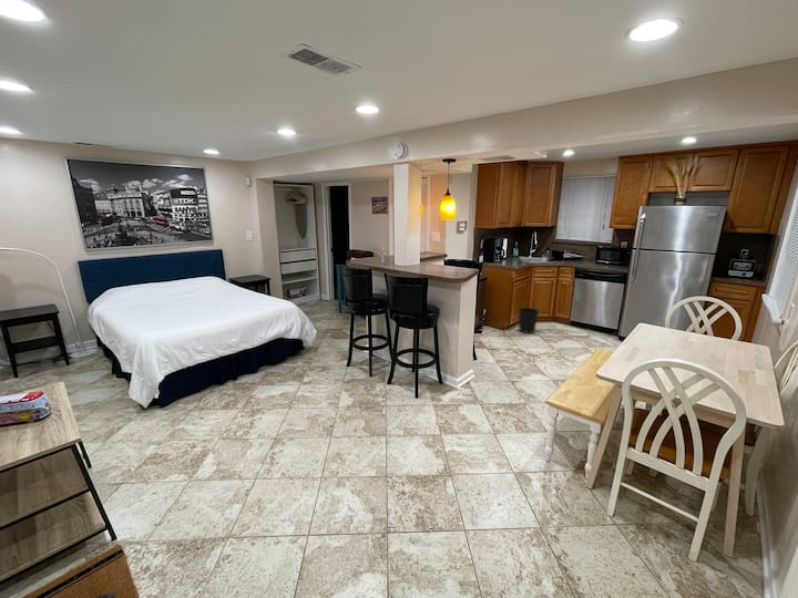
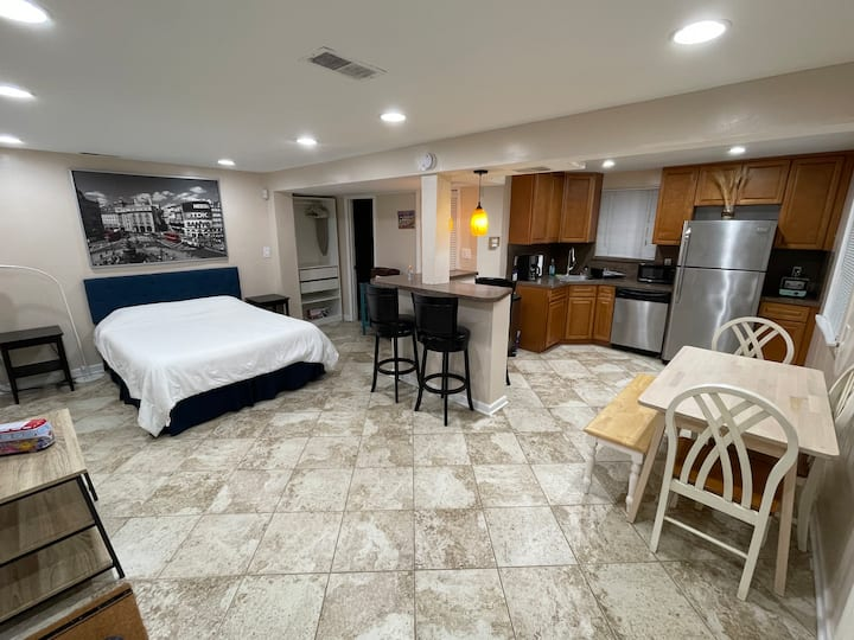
- wastebasket [518,307,540,334]
